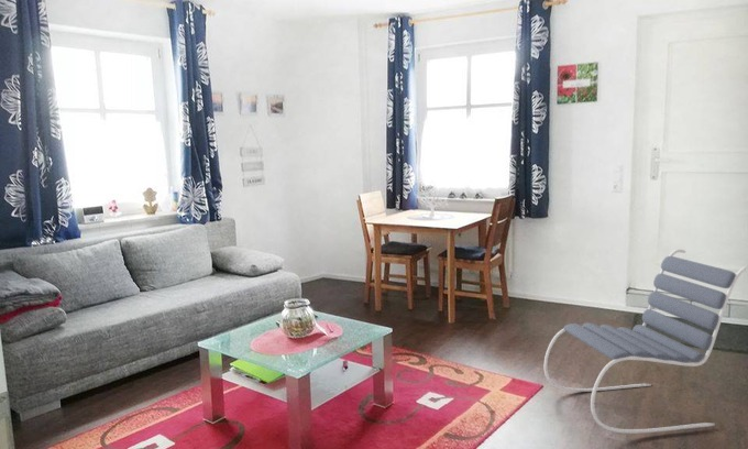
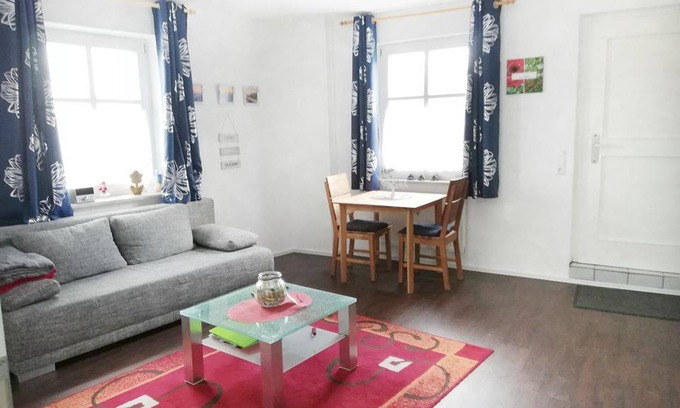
- lounge chair [543,249,748,435]
